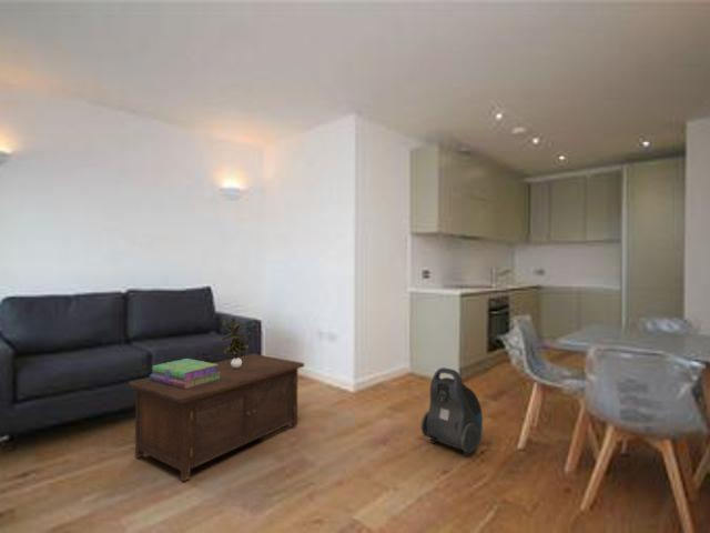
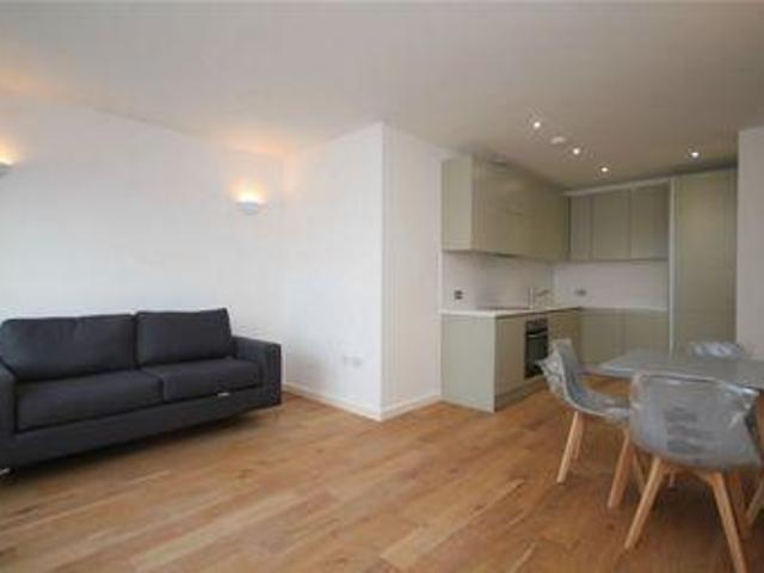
- potted plant [220,315,252,369]
- stack of books [149,358,221,389]
- vacuum cleaner [419,366,484,457]
- cabinet [128,353,305,482]
